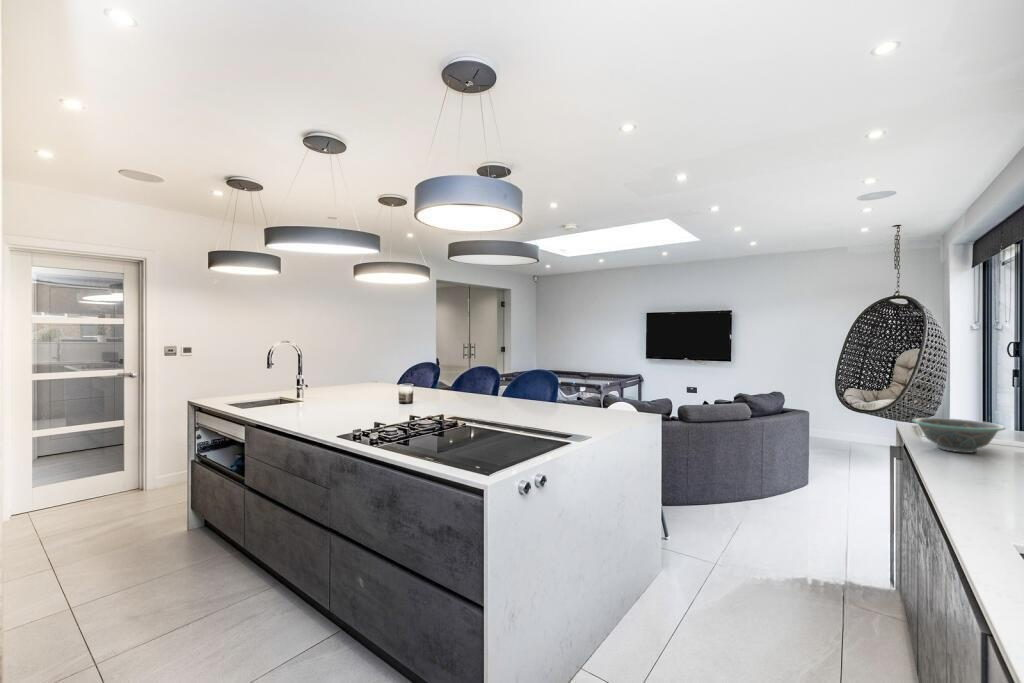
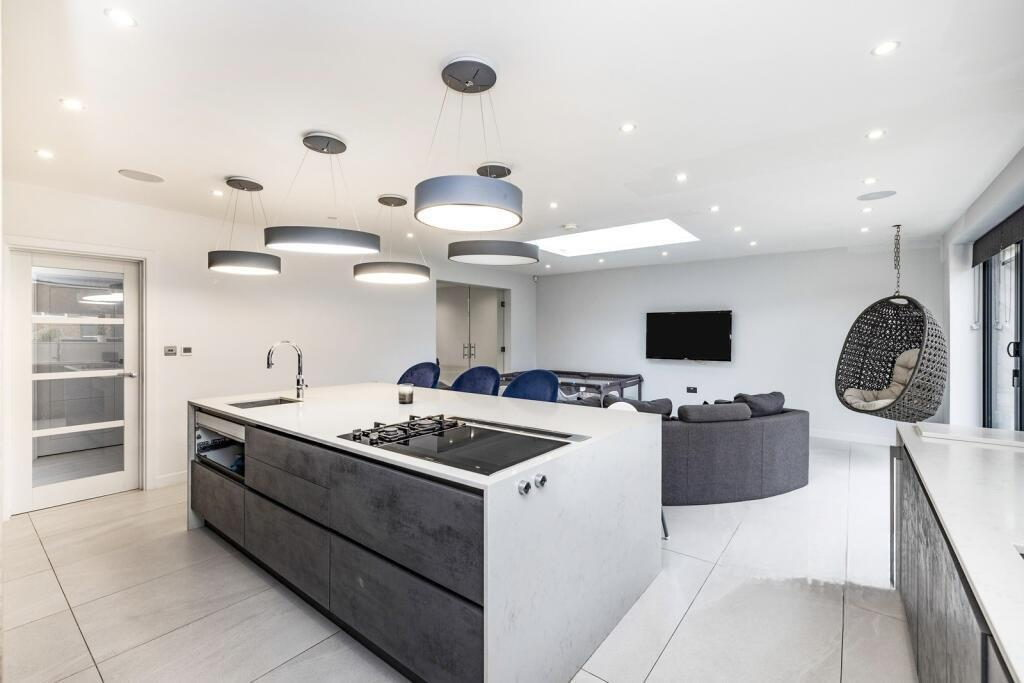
- decorative bowl [911,417,1007,454]
